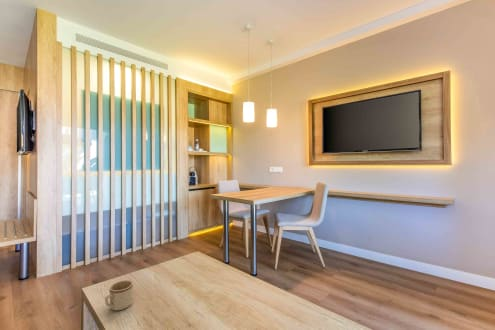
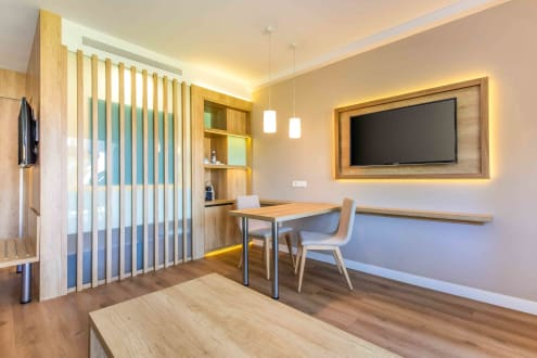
- mug [104,279,134,312]
